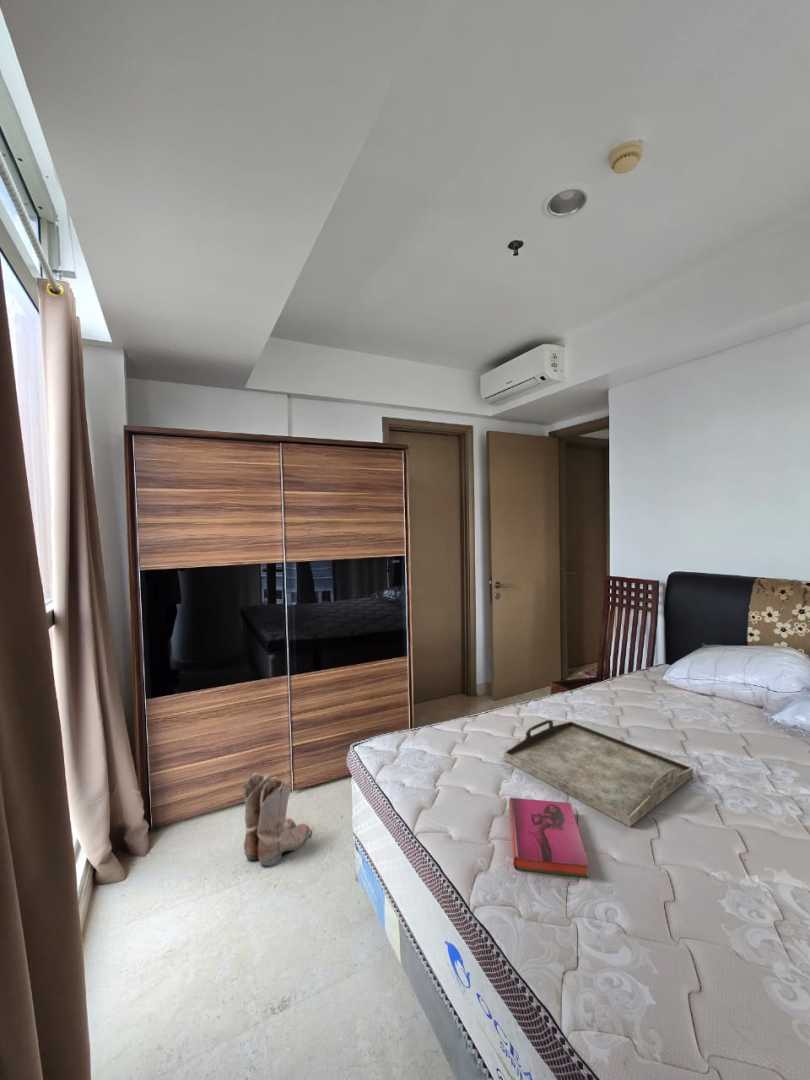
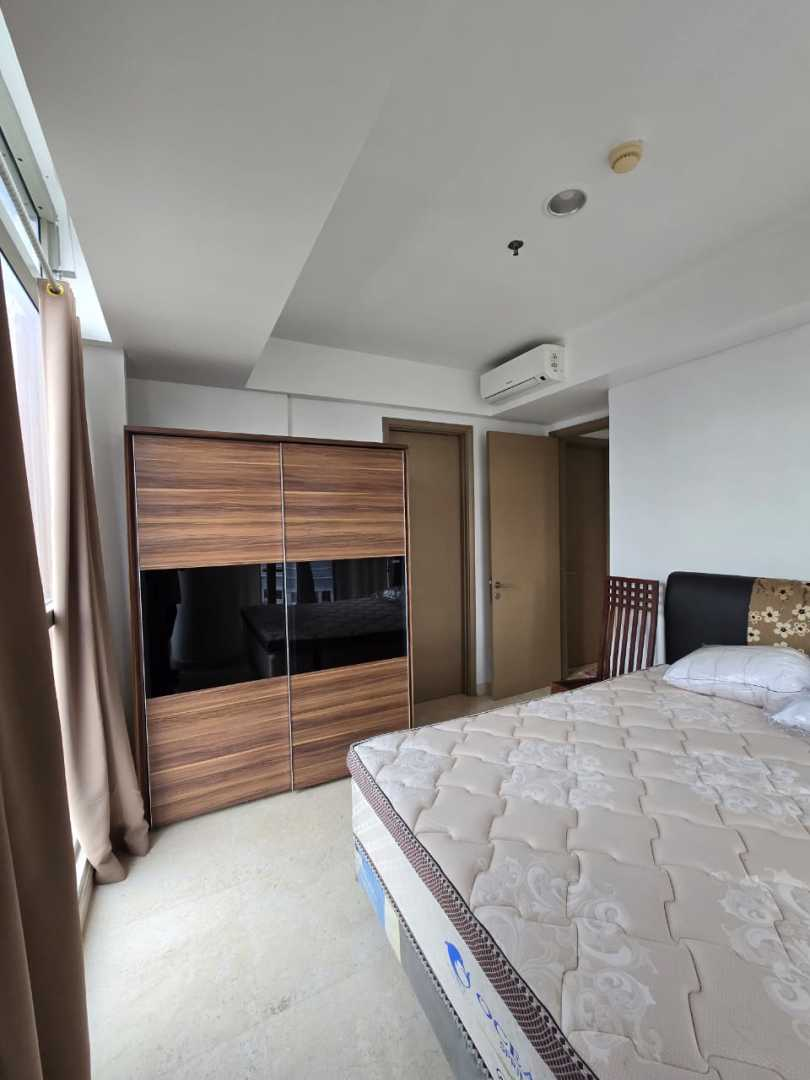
- boots [242,771,312,867]
- serving tray [503,719,694,828]
- hardback book [508,796,590,878]
